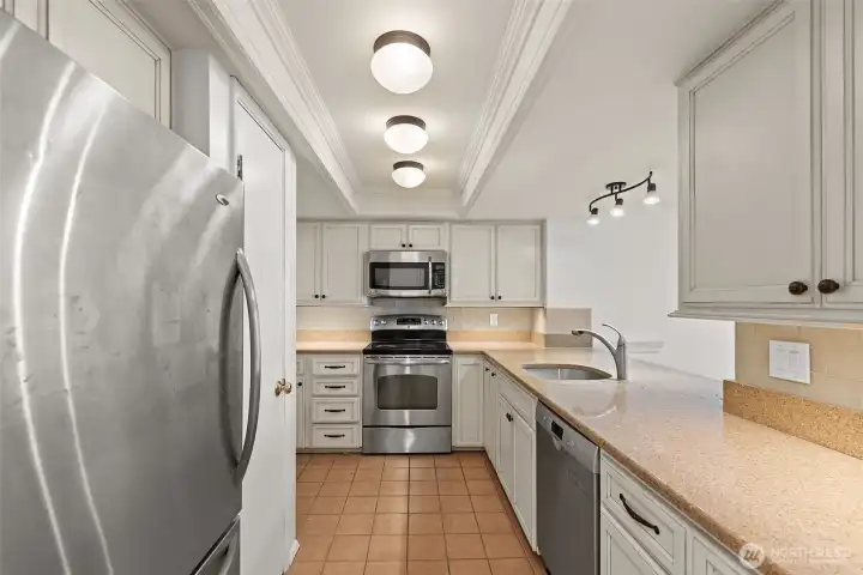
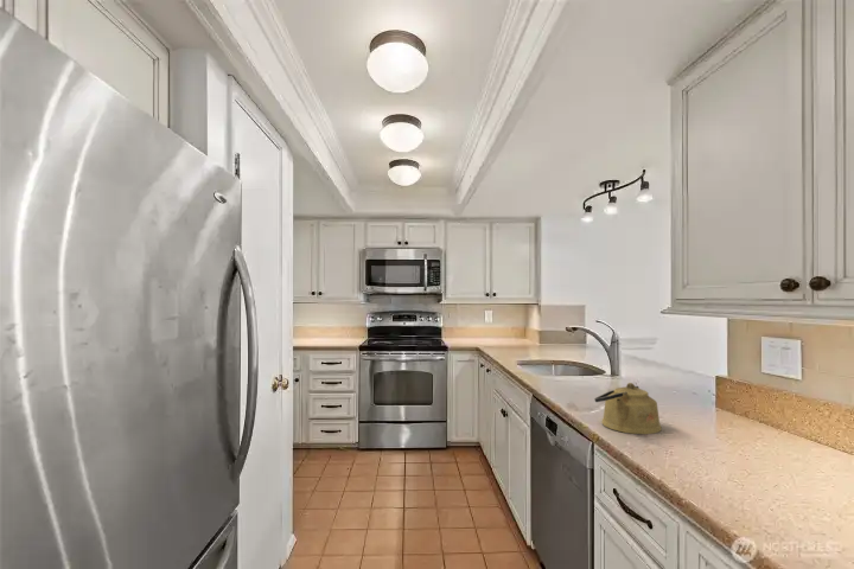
+ kettle [593,382,662,435]
